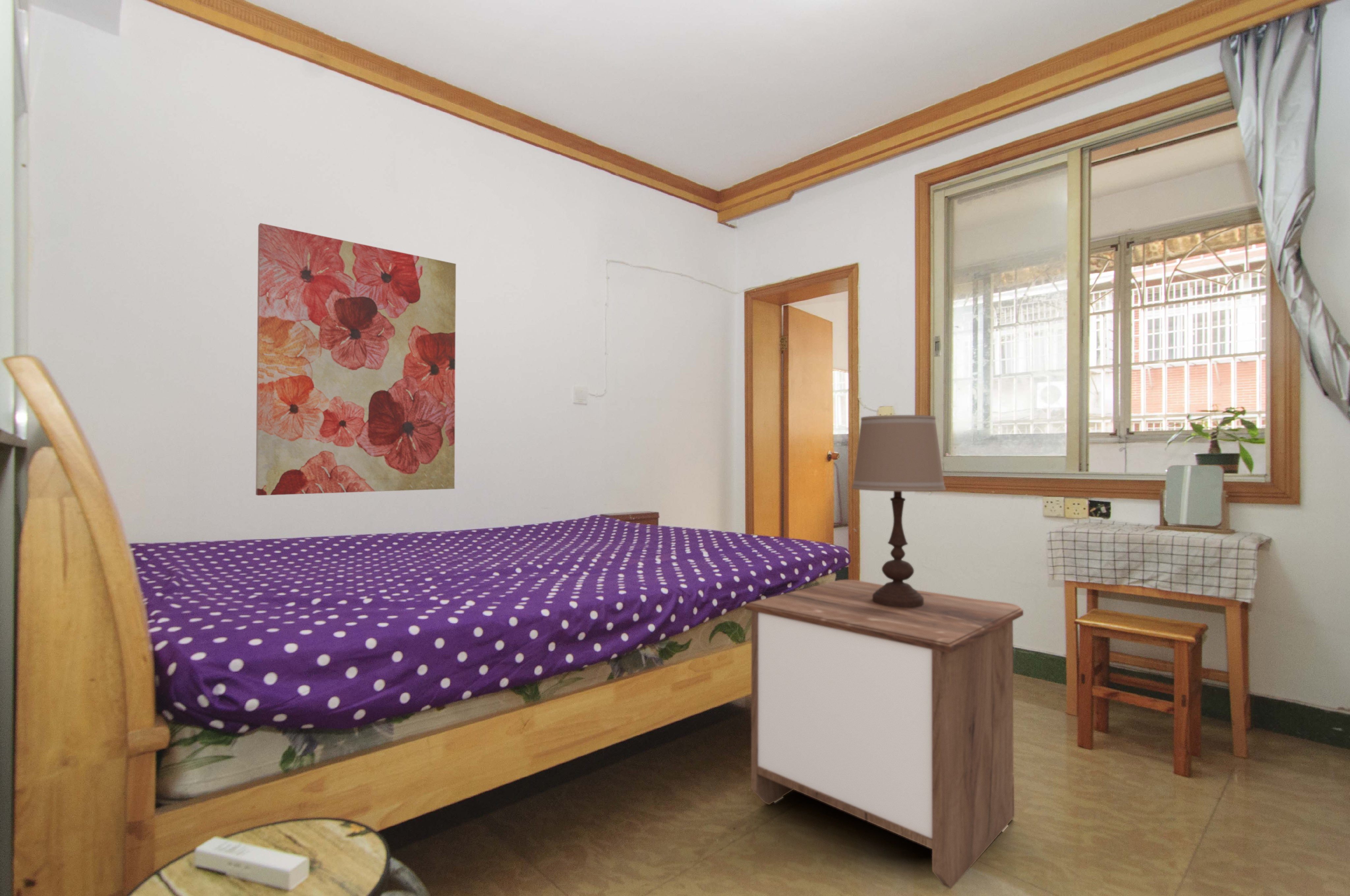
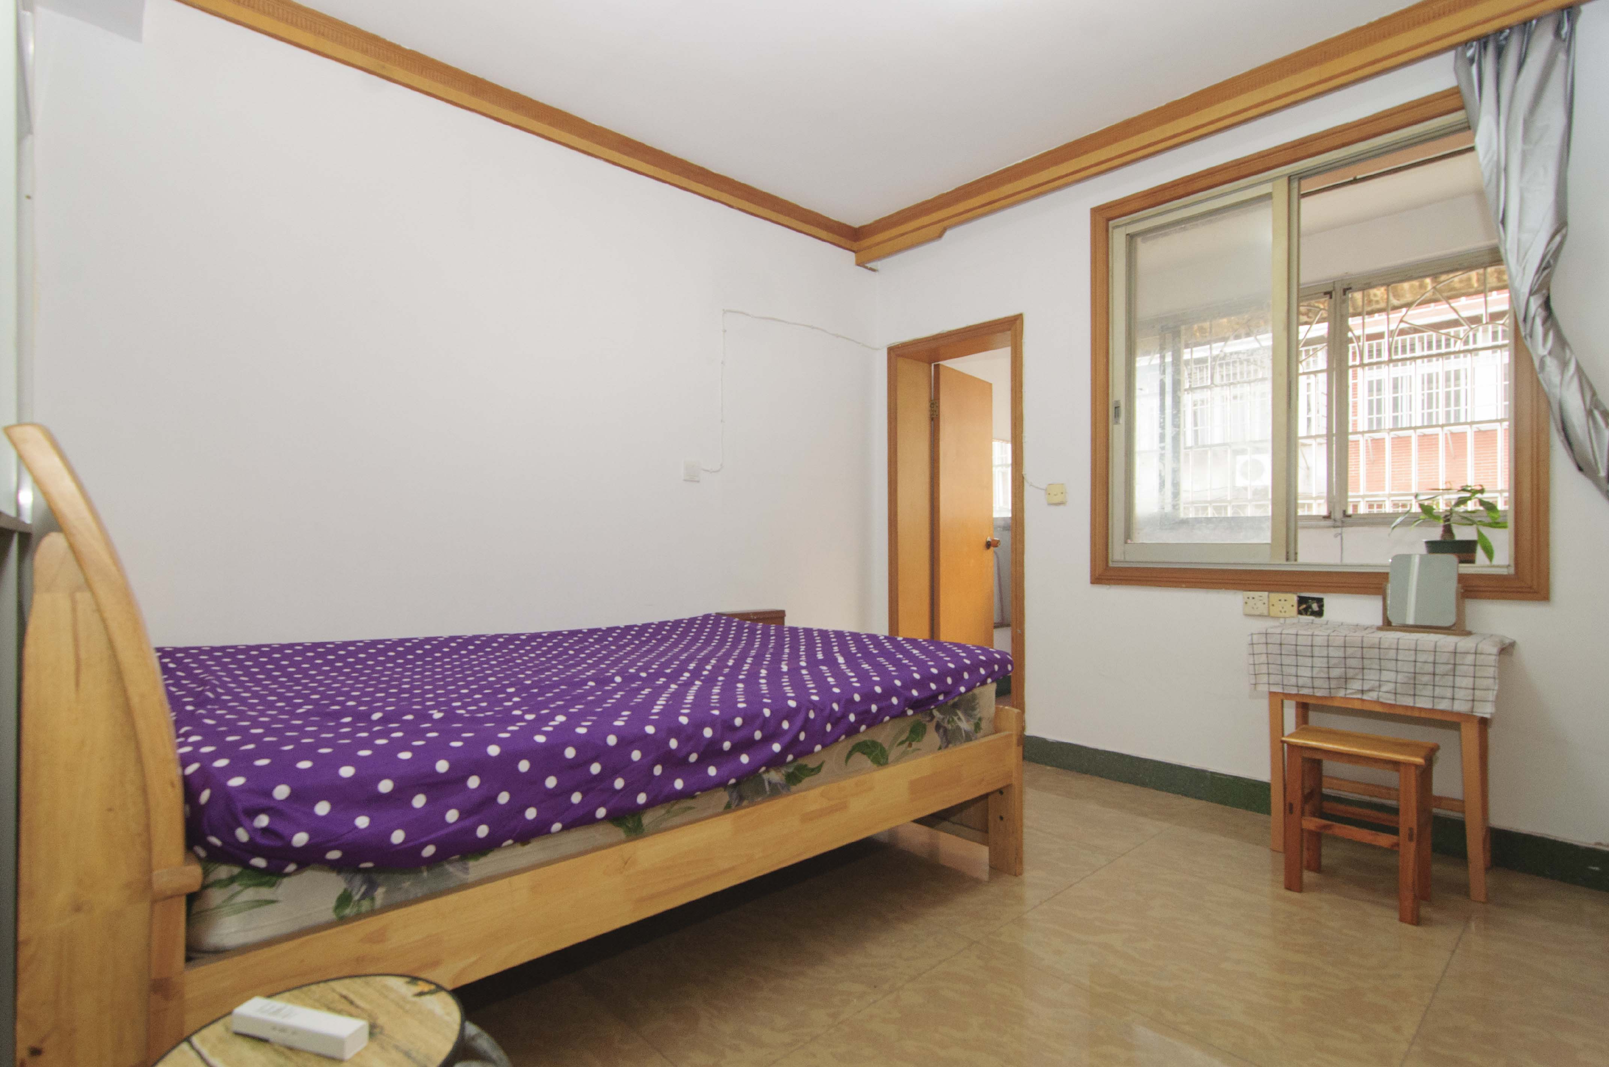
- wall art [255,223,456,496]
- nightstand [744,579,1024,889]
- table lamp [851,415,946,607]
